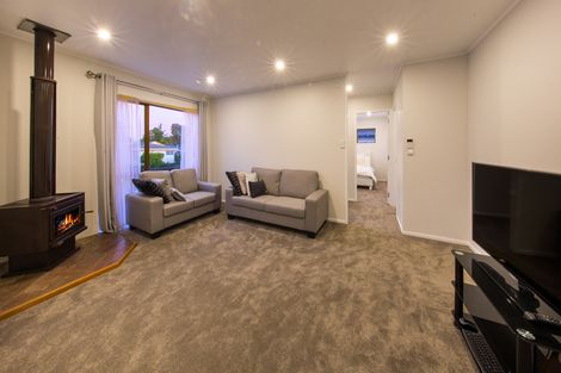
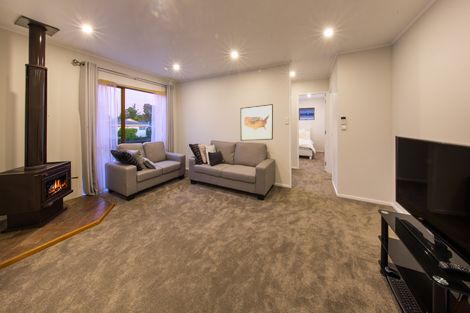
+ wall art [240,103,274,142]
